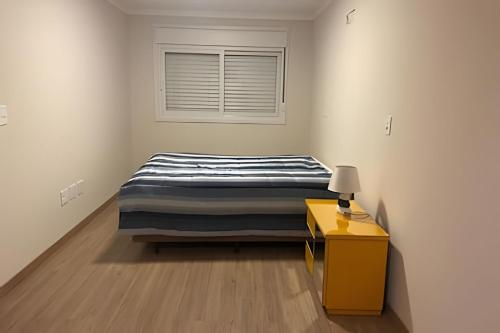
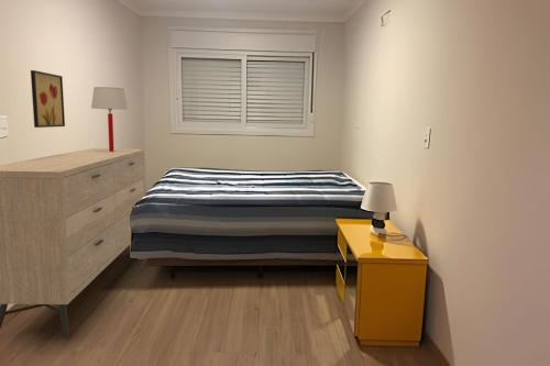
+ dresser [0,147,146,339]
+ table lamp [90,86,129,152]
+ wall art [30,69,66,129]
